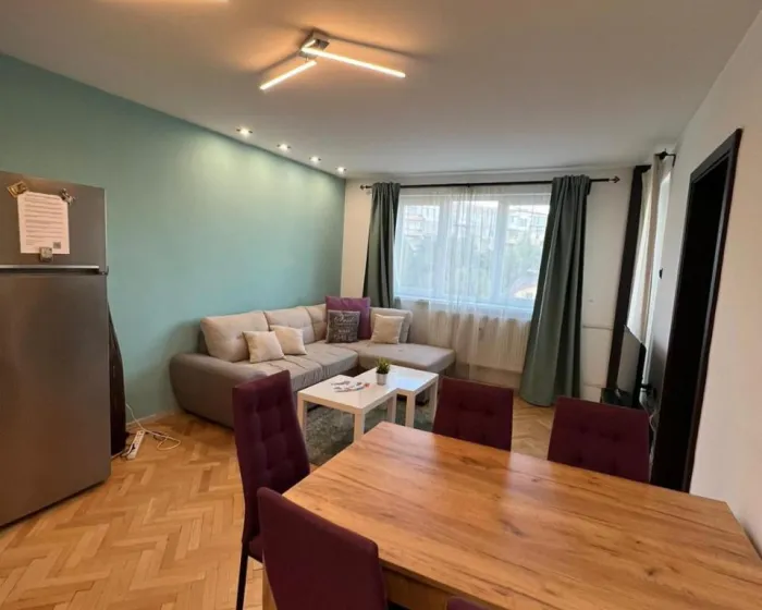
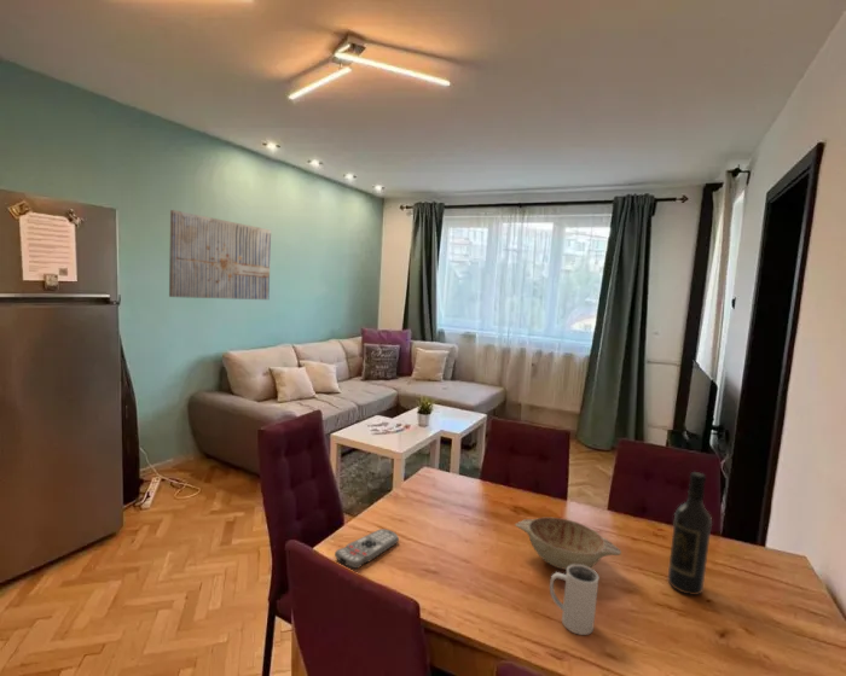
+ remote control [334,528,400,570]
+ decorative bowl [514,517,622,571]
+ mug [549,565,599,636]
+ wall art [168,209,272,301]
+ wine bottle [666,471,713,596]
